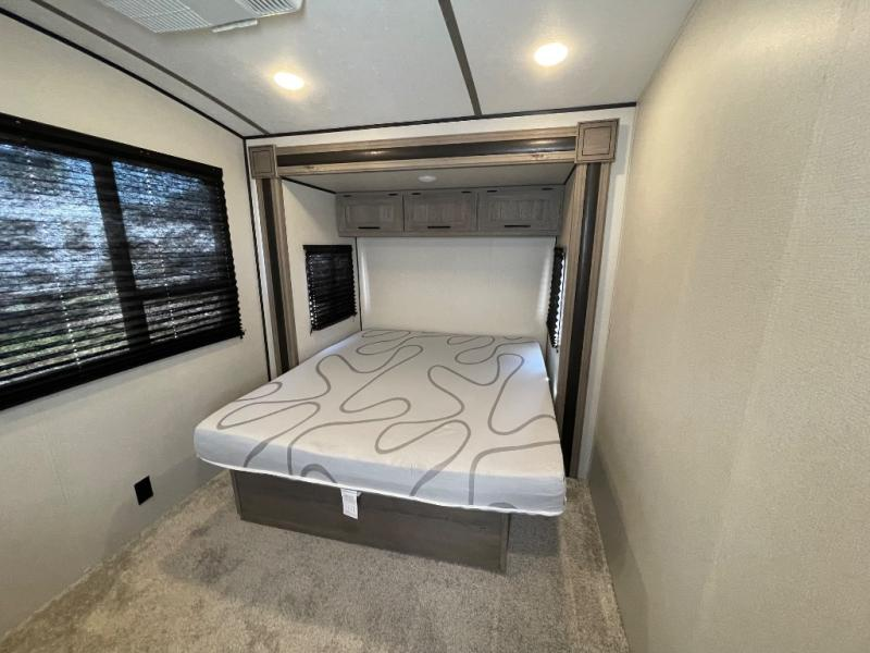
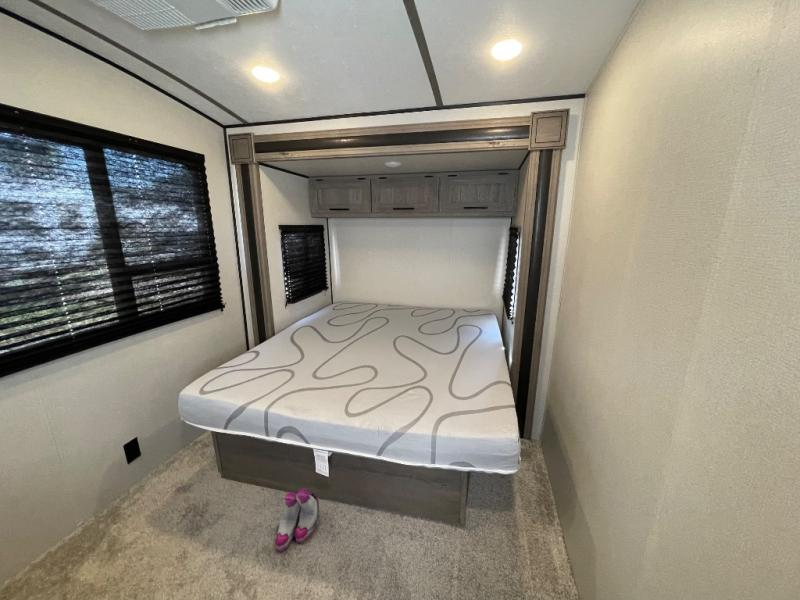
+ boots [274,487,320,552]
